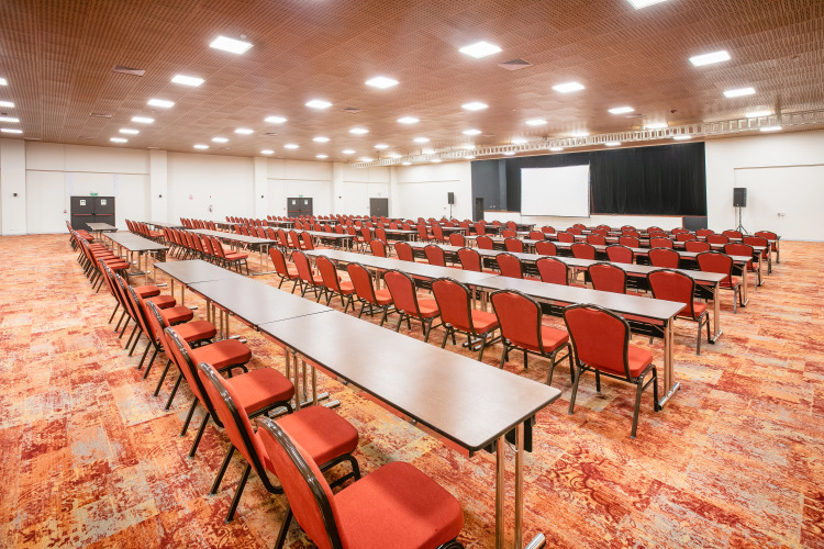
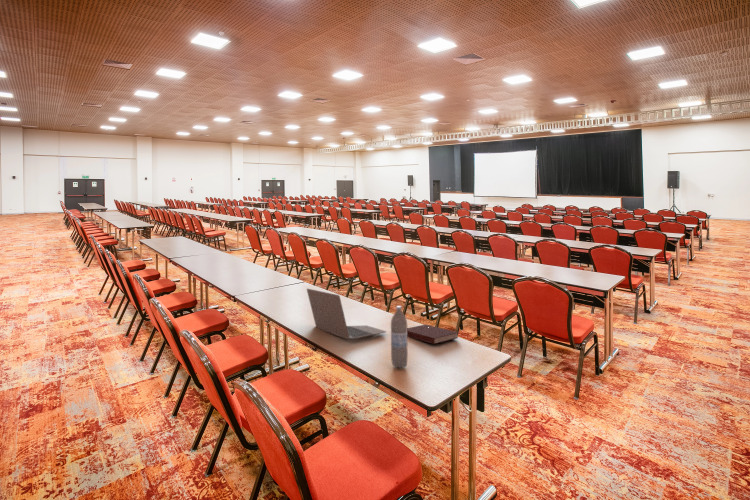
+ notebook [407,323,460,345]
+ water bottle [390,305,409,369]
+ laptop [306,288,388,341]
